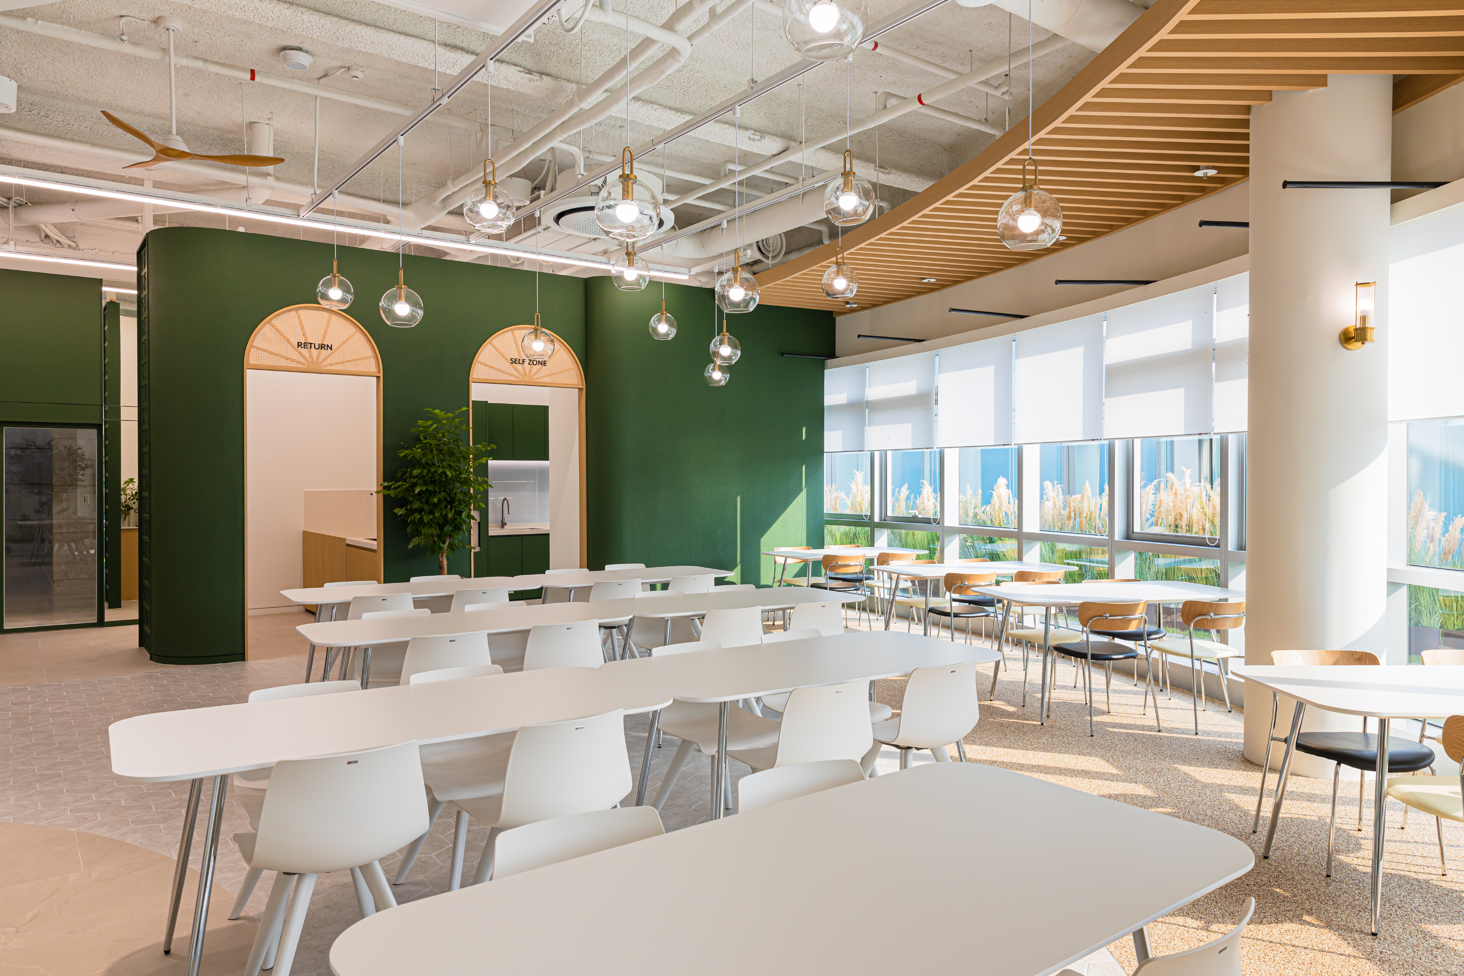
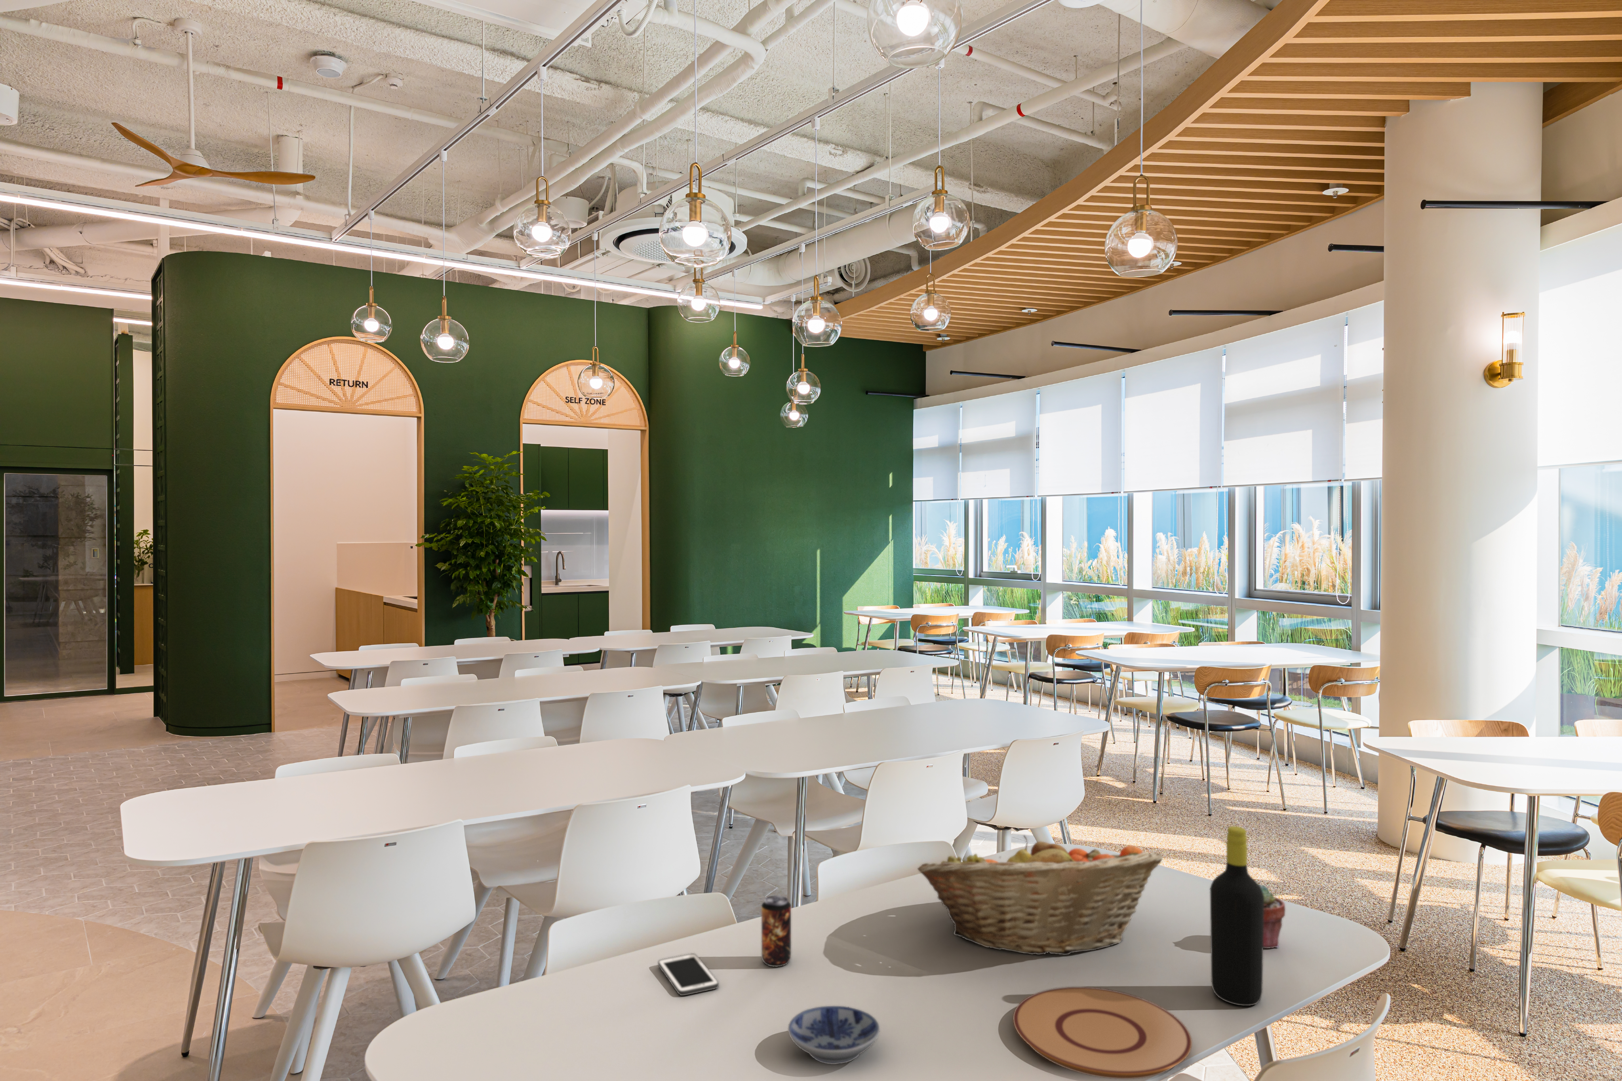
+ potted succulent [1258,883,1285,948]
+ cell phone [658,953,719,995]
+ plate [1013,987,1192,1080]
+ bottle [1209,825,1264,1006]
+ beverage can [762,895,792,968]
+ fruit basket [917,835,1163,956]
+ bowl [788,1005,881,1065]
